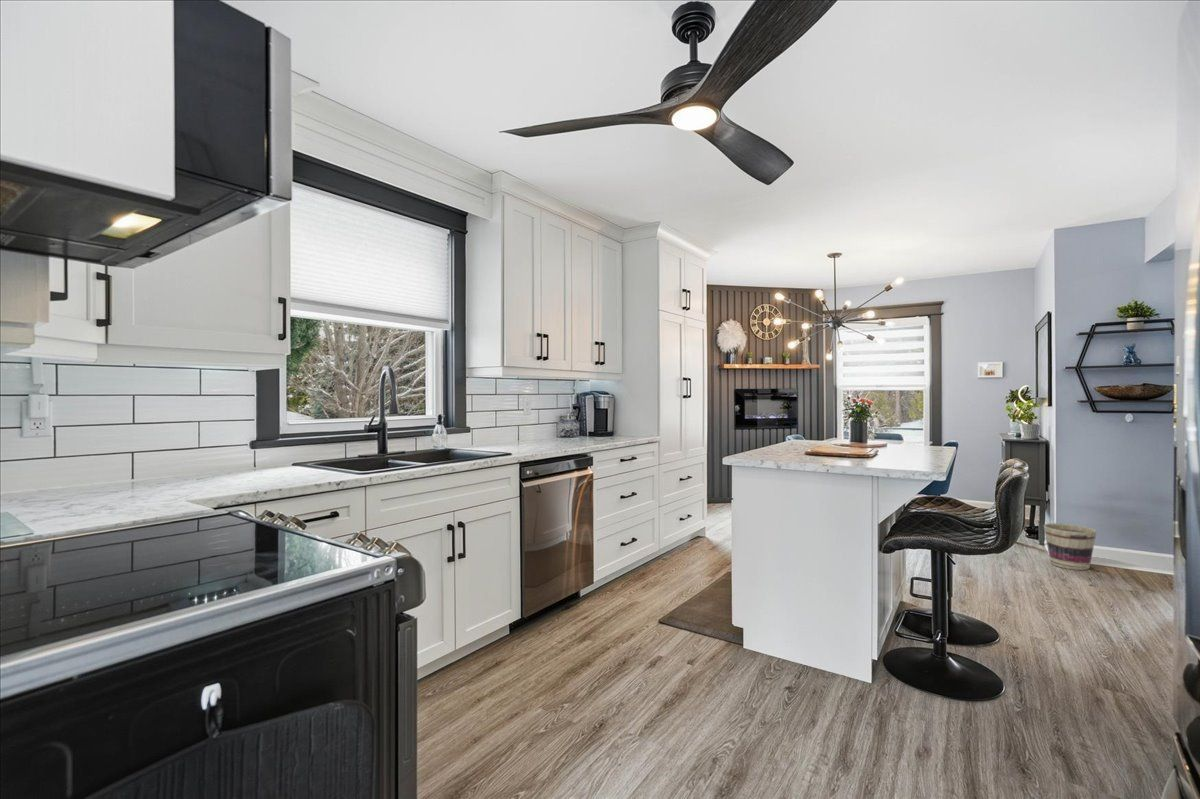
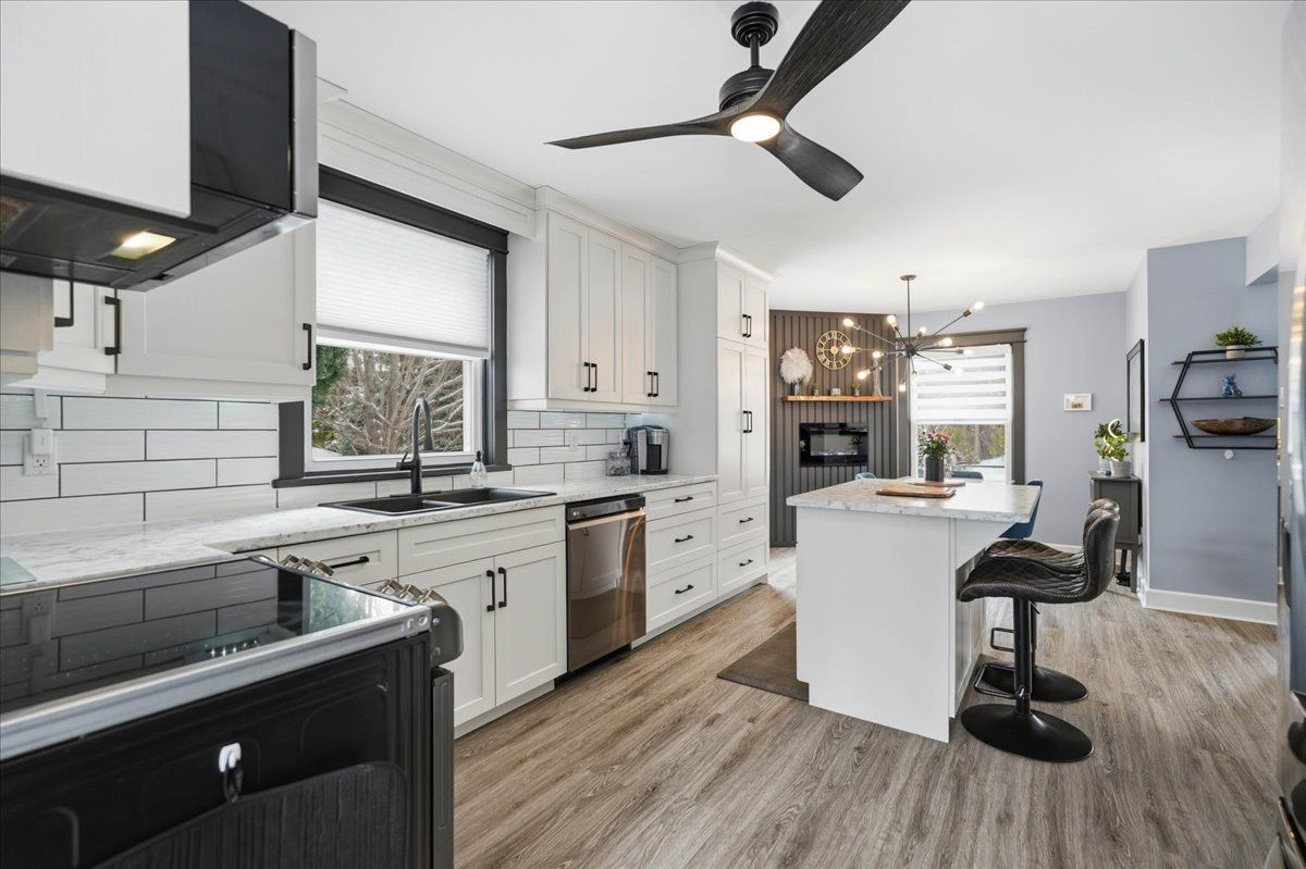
- basket [1043,522,1098,571]
